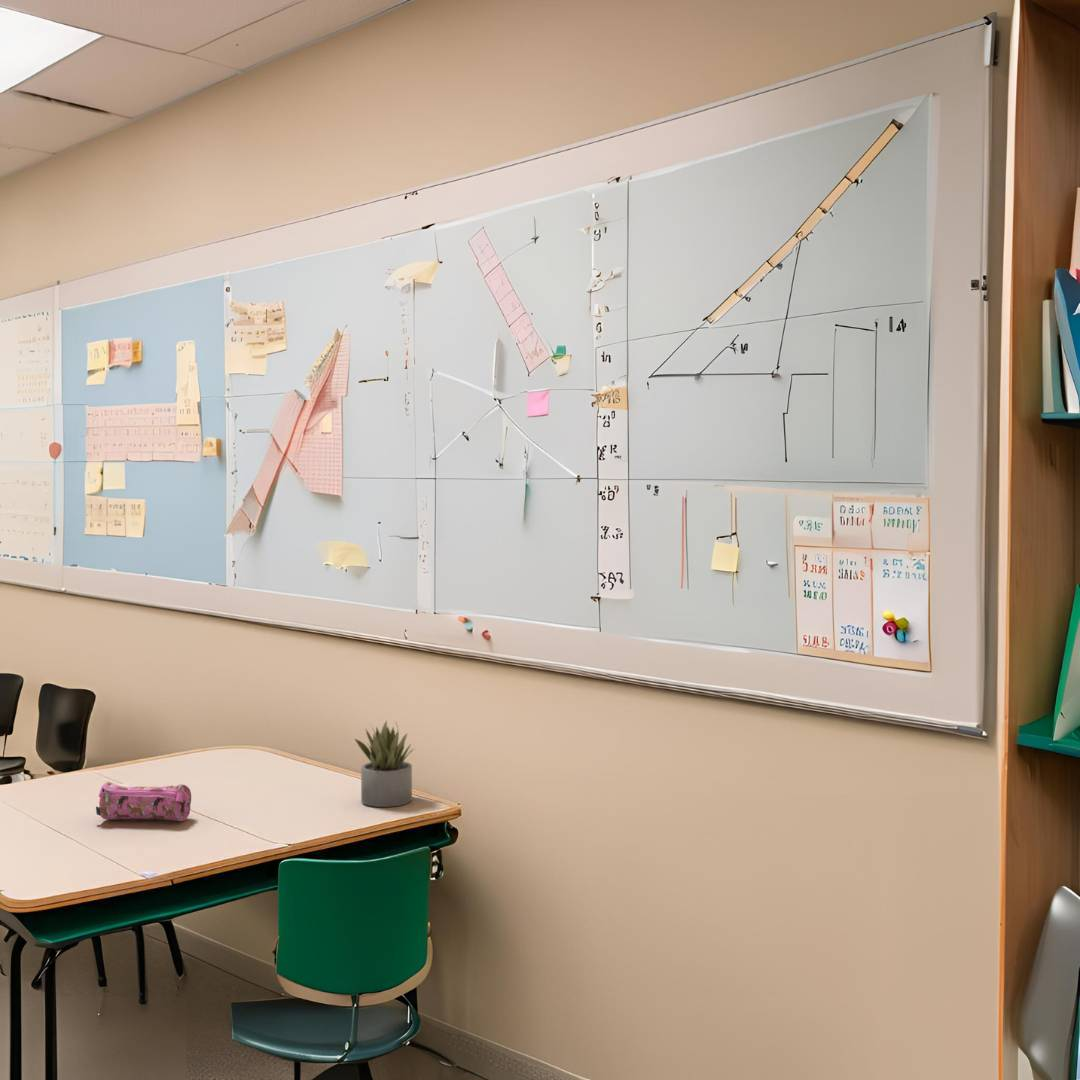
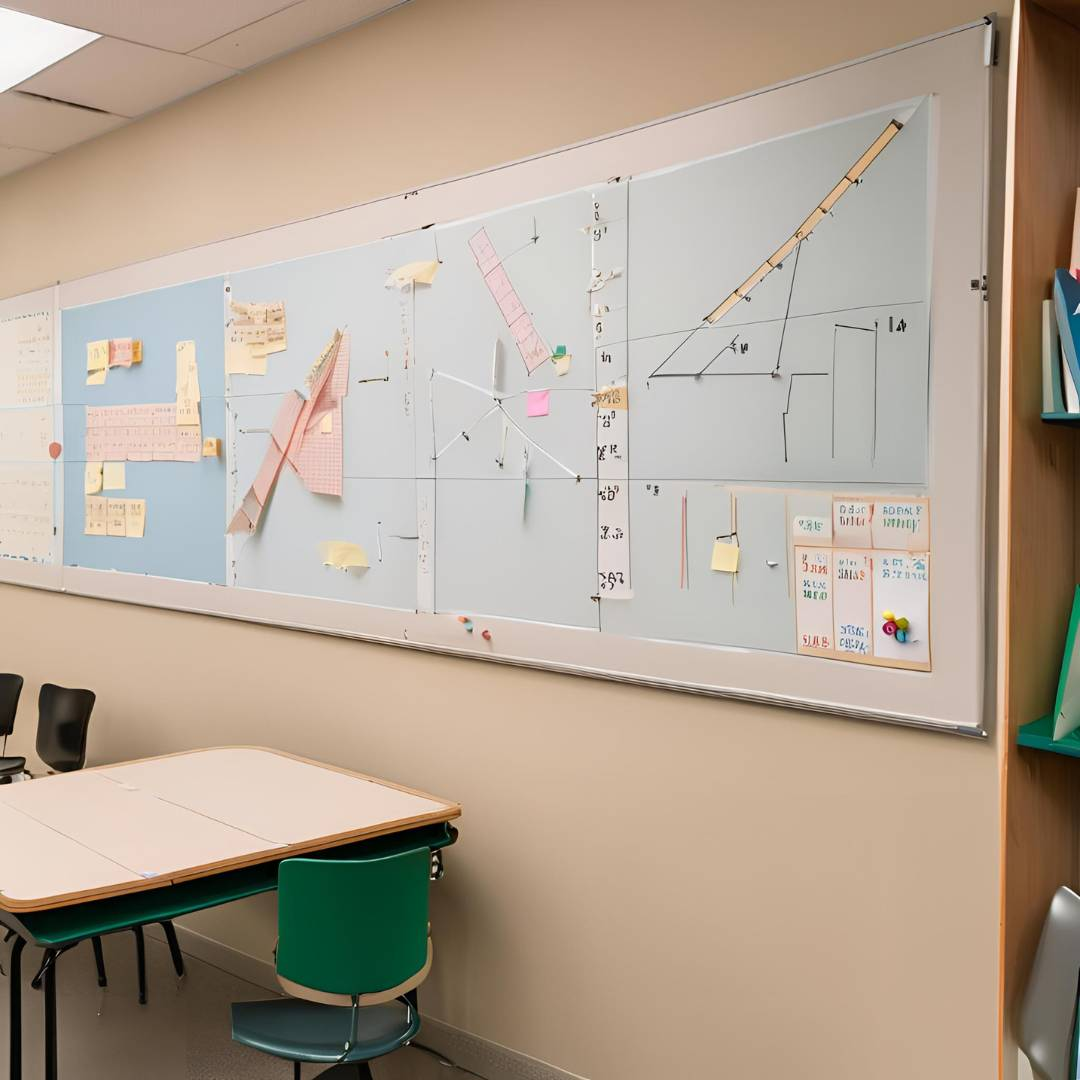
- pencil case [95,781,192,822]
- succulent plant [354,719,416,808]
